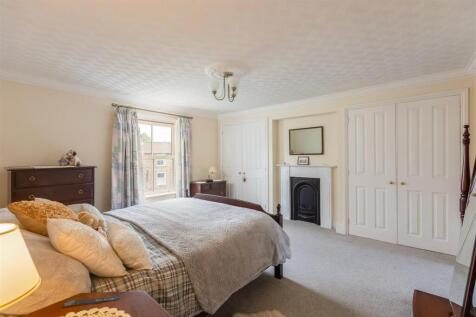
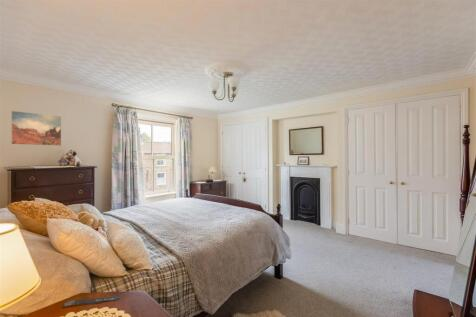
+ wall art [11,110,62,147]
